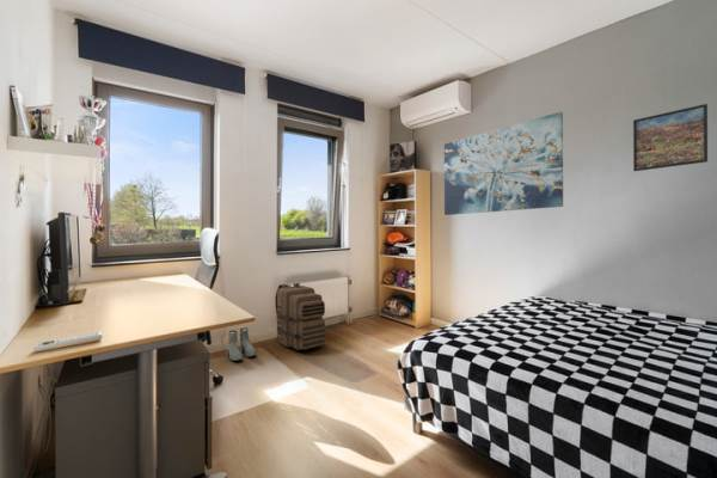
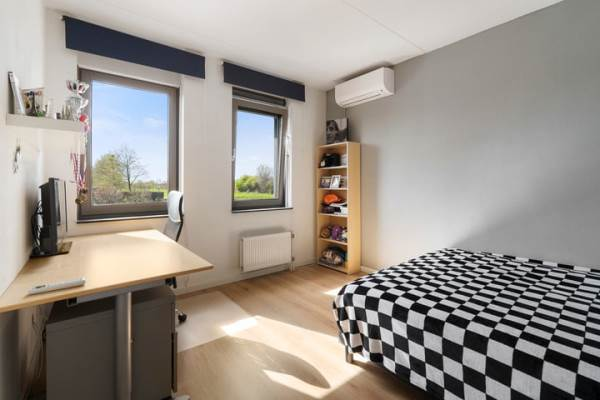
- boots [226,326,256,362]
- backpack [274,282,326,351]
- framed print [632,103,709,172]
- wall art [443,111,564,216]
